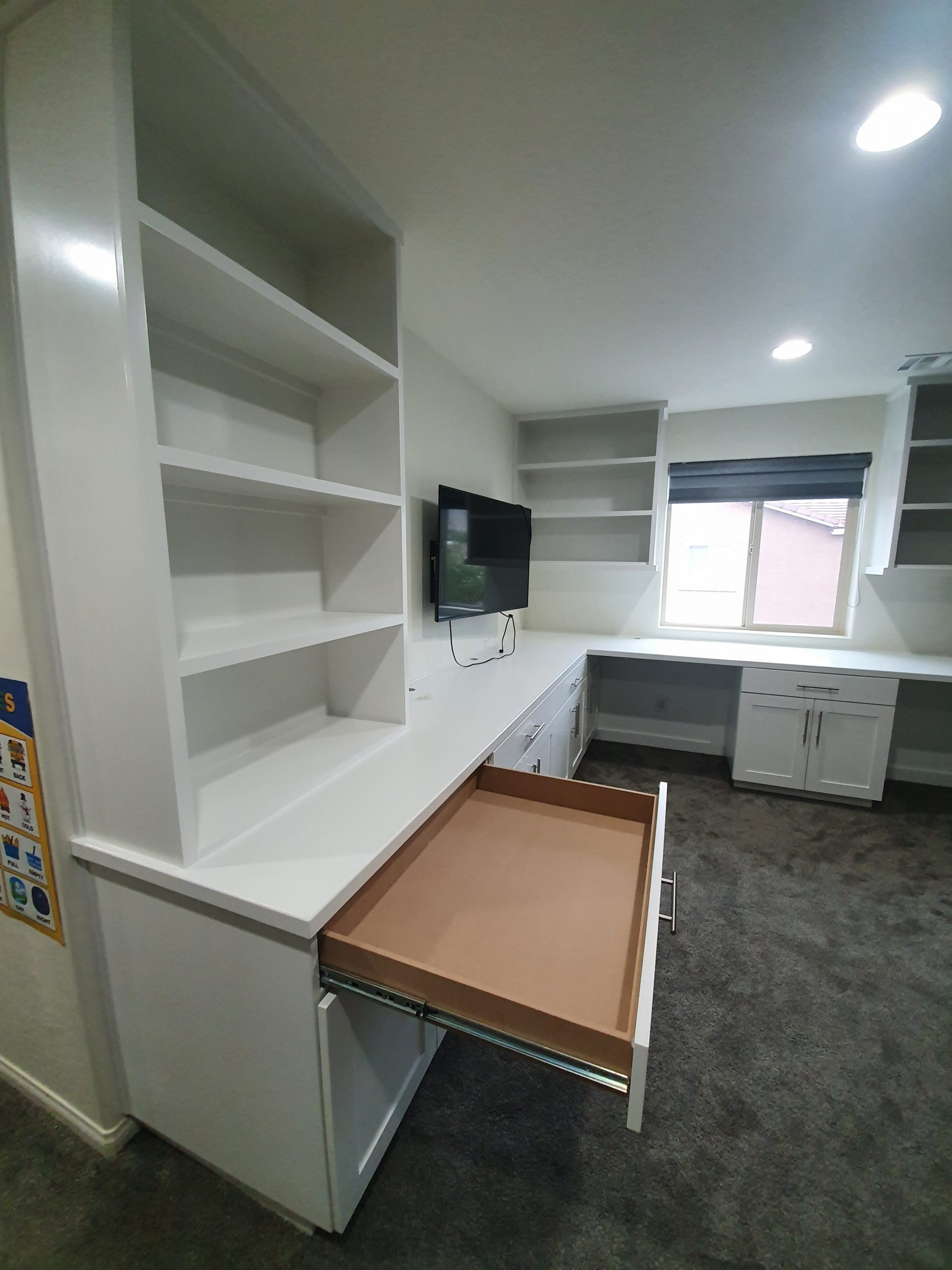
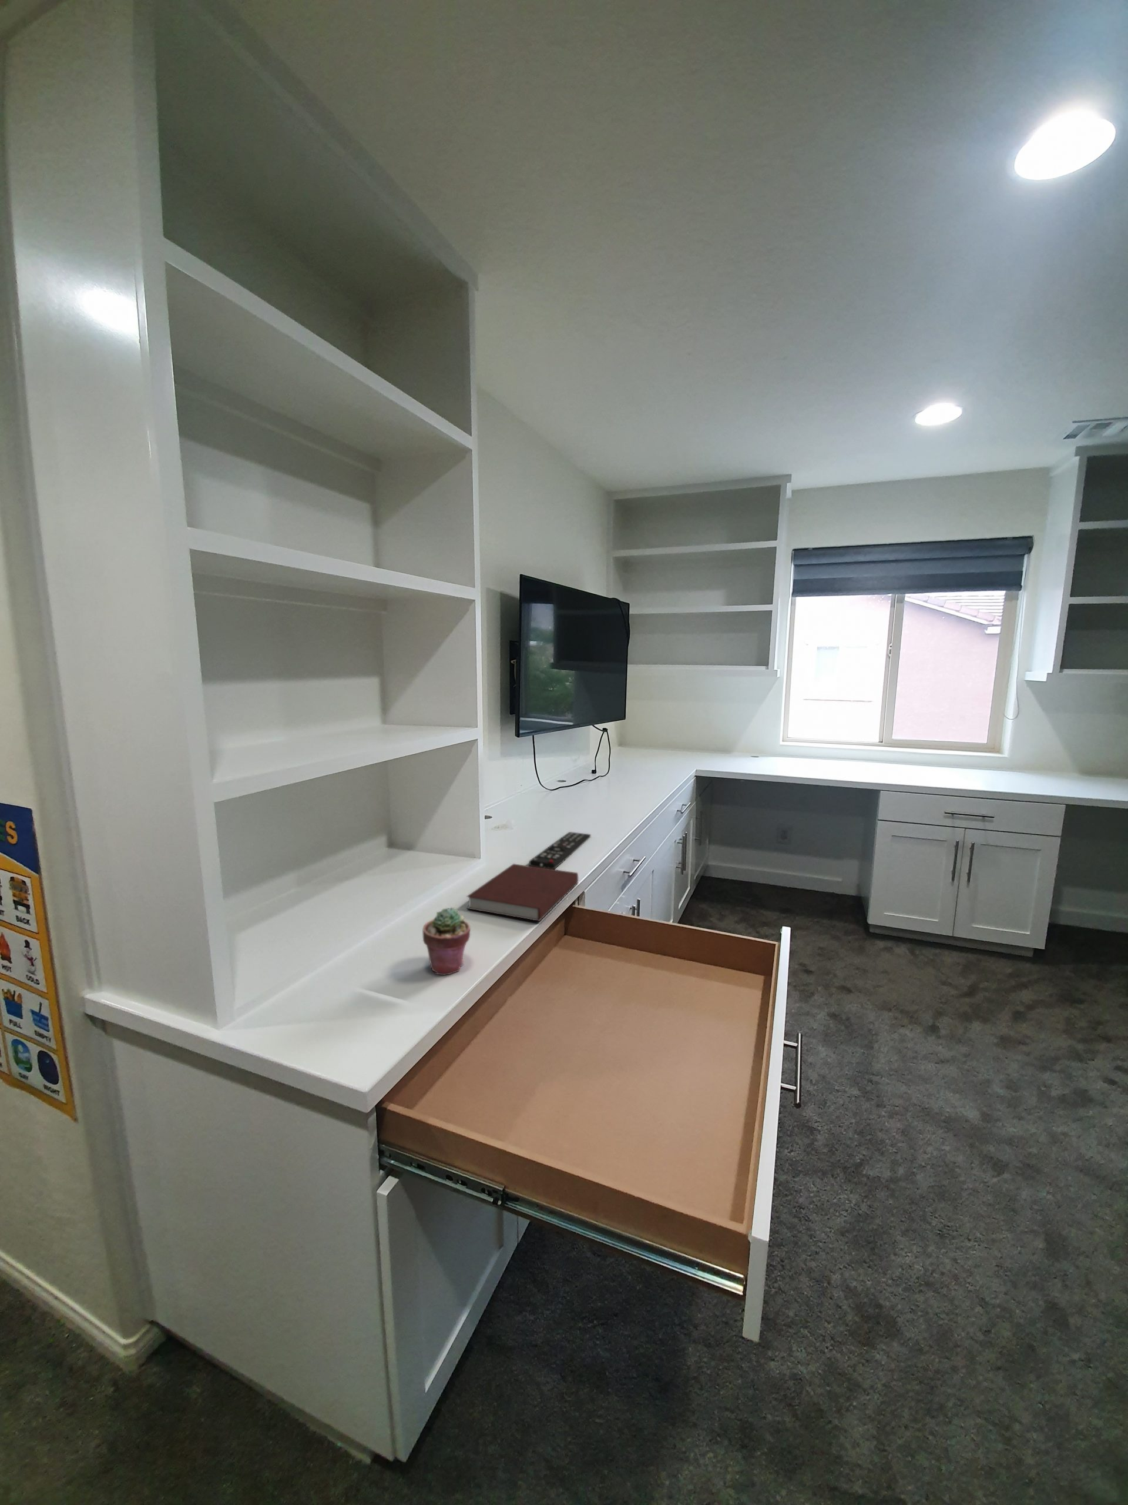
+ potted succulent [423,907,472,976]
+ notebook [466,863,578,922]
+ remote control [528,831,591,870]
